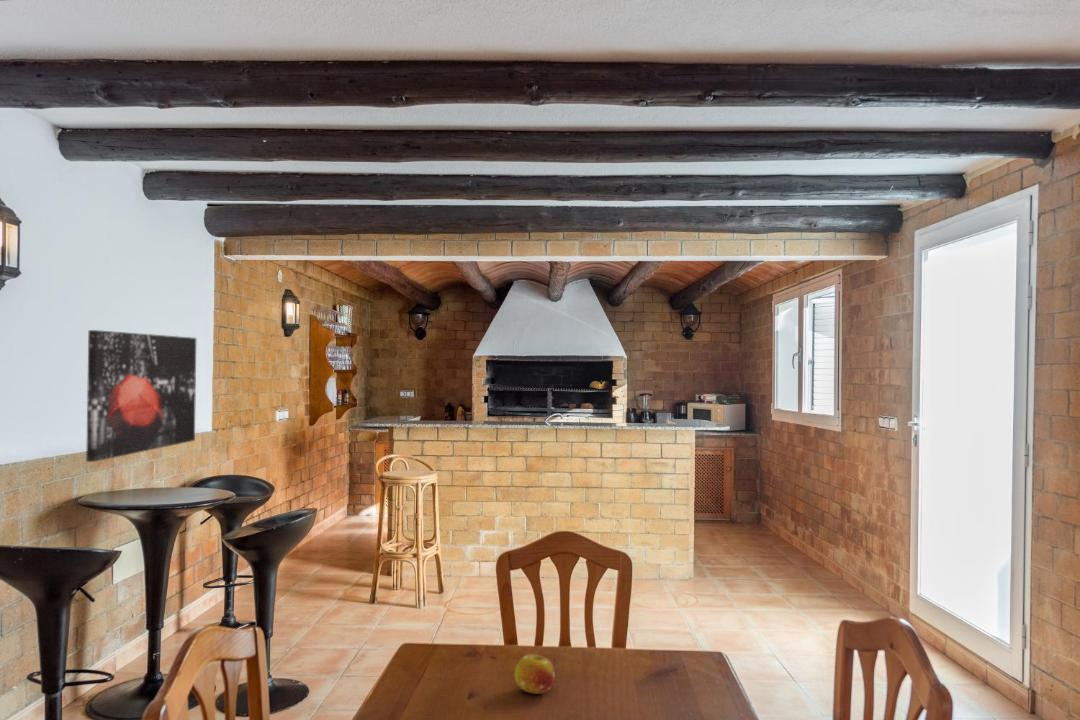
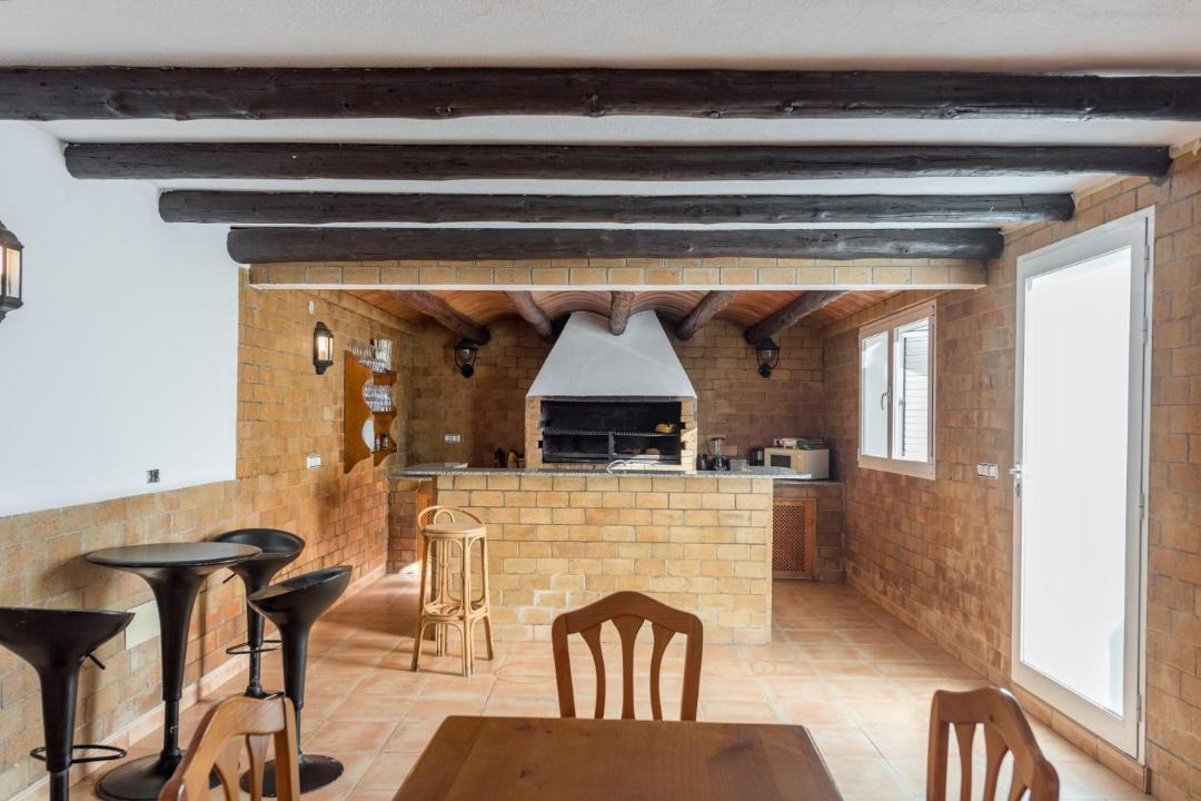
- wall art [85,329,197,463]
- fruit [513,653,556,695]
